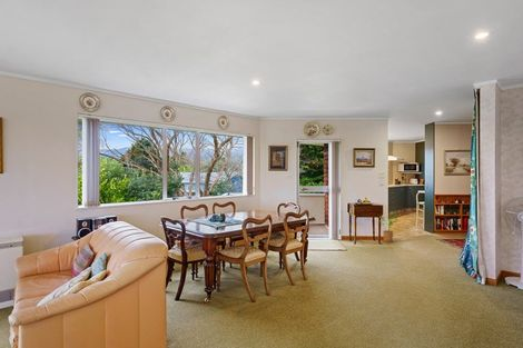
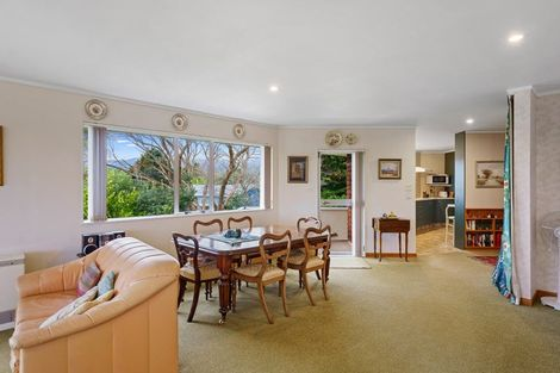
- house plant [379,210,399,243]
